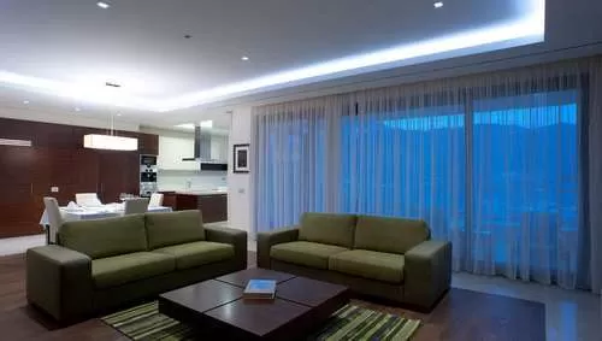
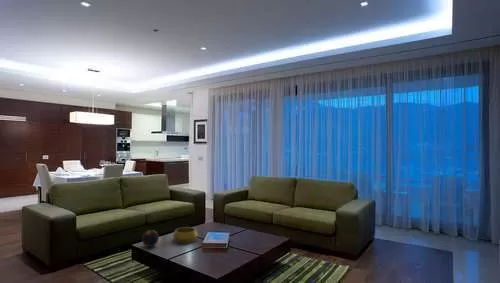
+ decorative bowl [172,226,199,245]
+ decorative orb [141,229,160,248]
